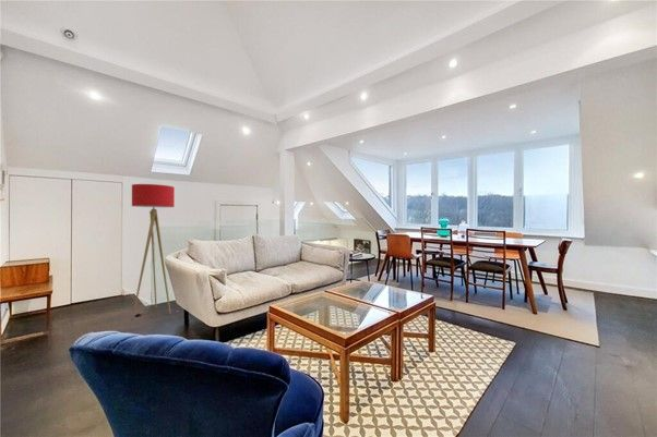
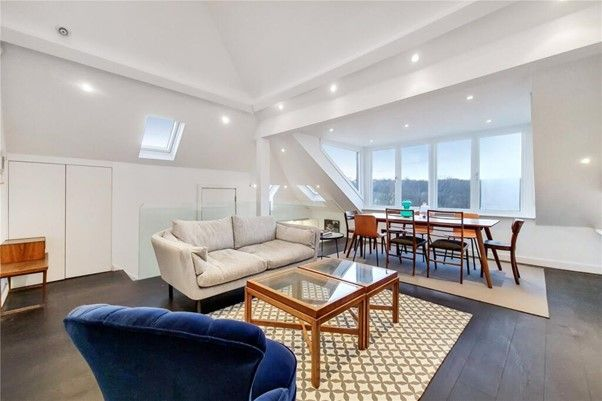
- floor lamp [131,183,176,319]
